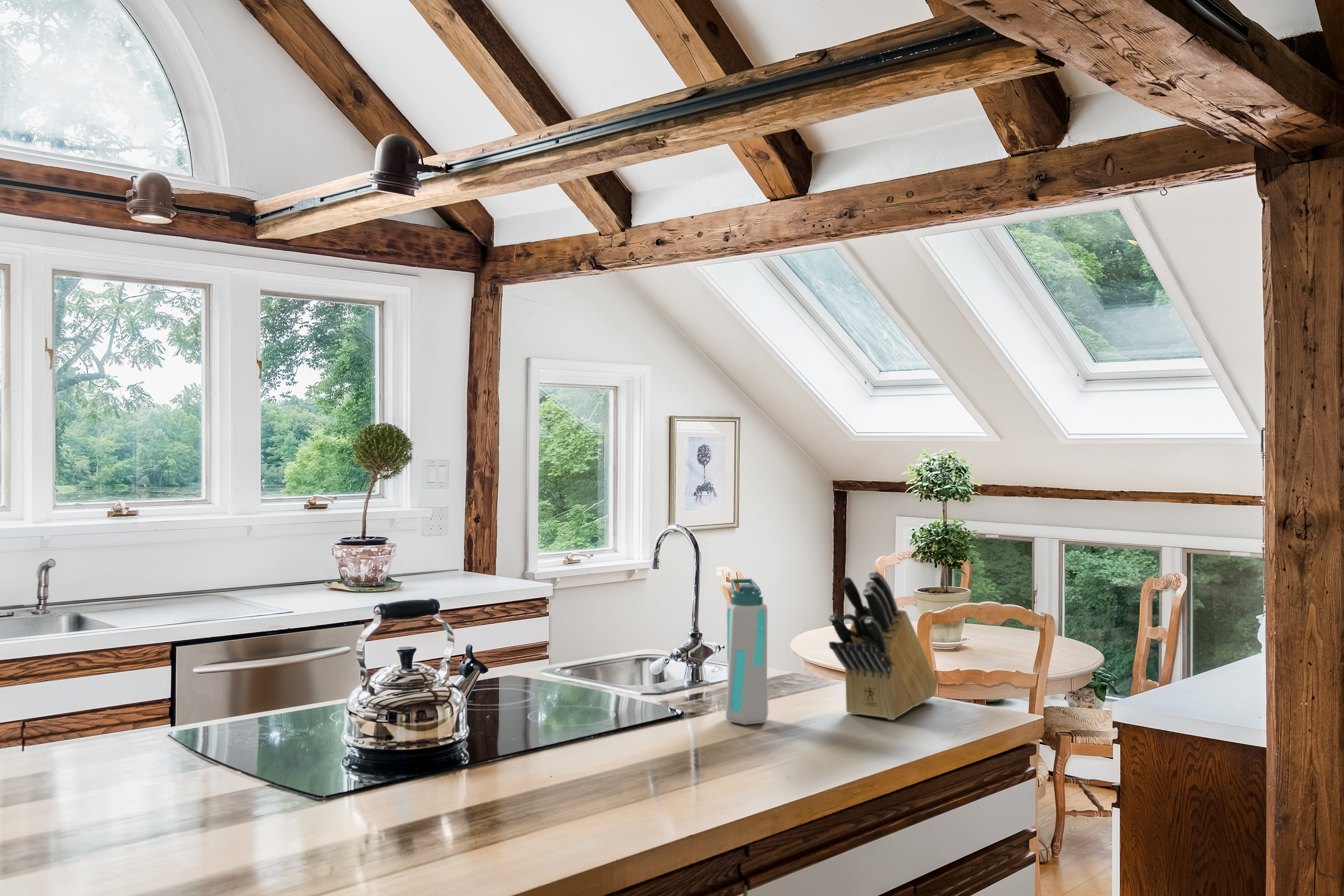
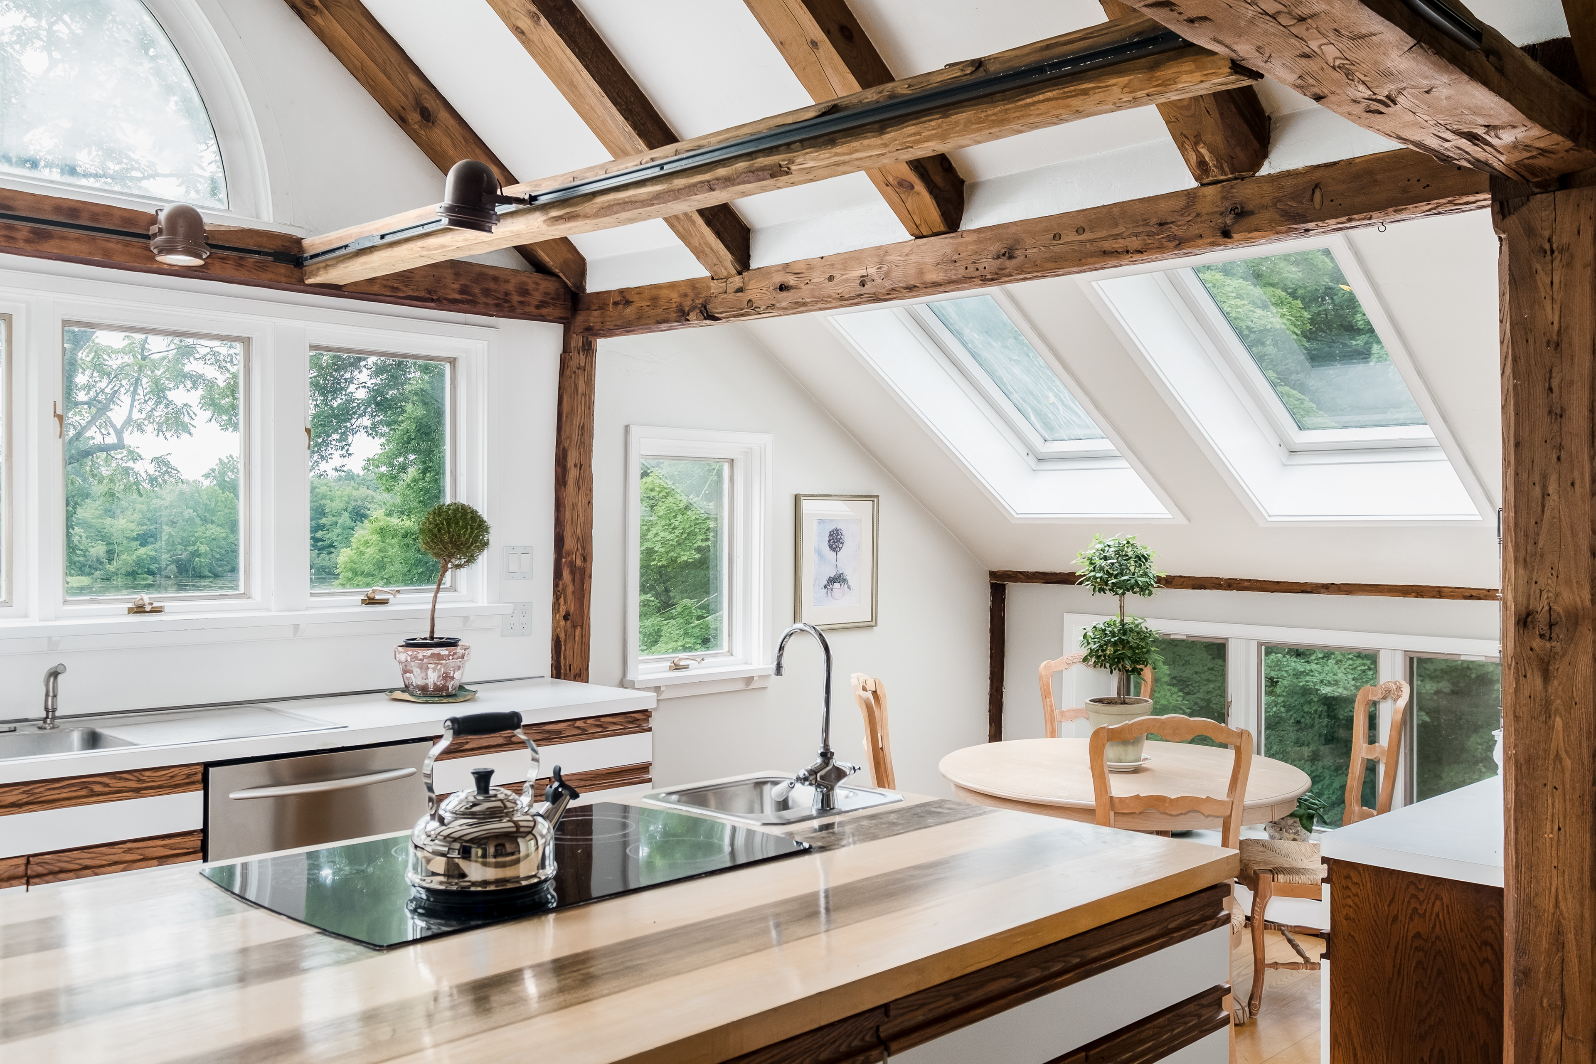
- knife block [828,570,938,720]
- water bottle [725,578,769,725]
